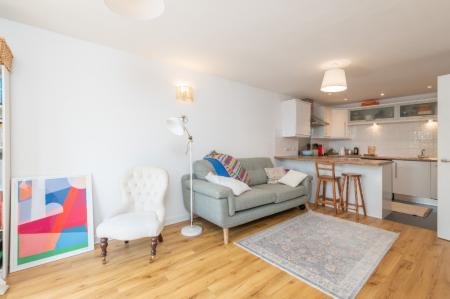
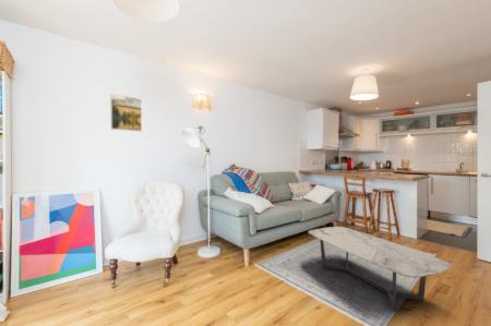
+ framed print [109,93,143,132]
+ coffee table [308,226,453,312]
